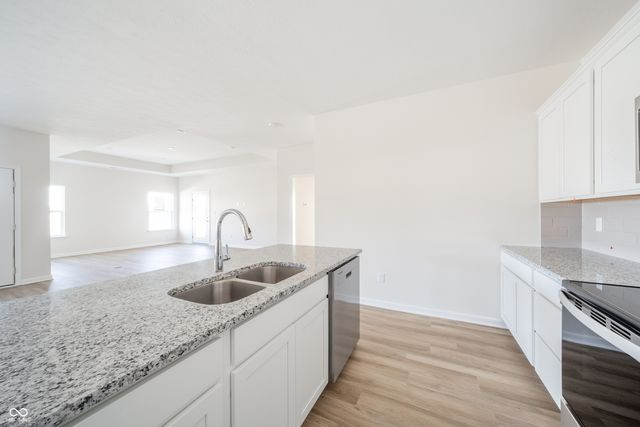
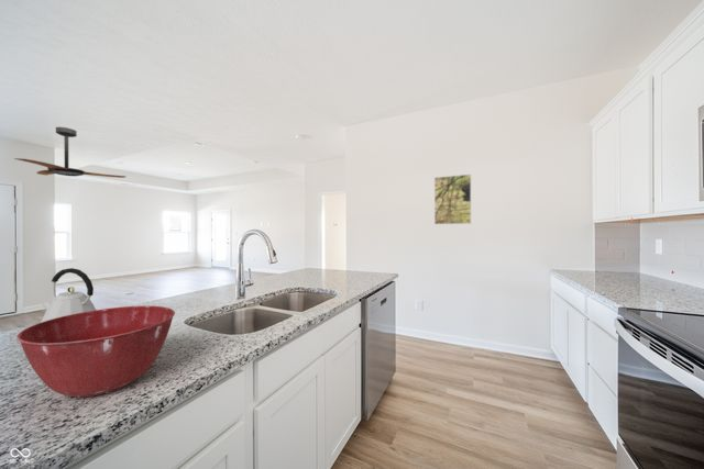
+ mixing bowl [15,305,176,399]
+ kettle [40,267,97,323]
+ ceiling fan [13,126,127,179]
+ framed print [433,174,472,225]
